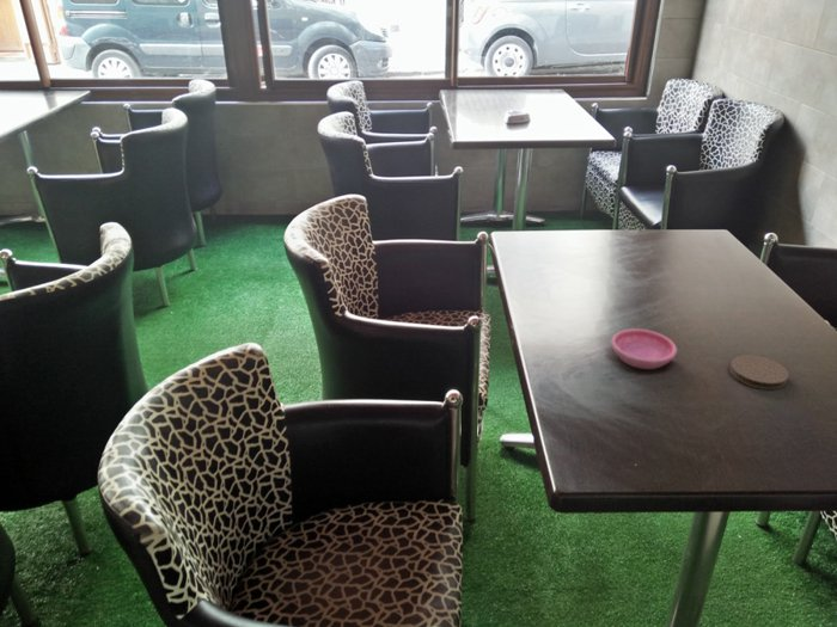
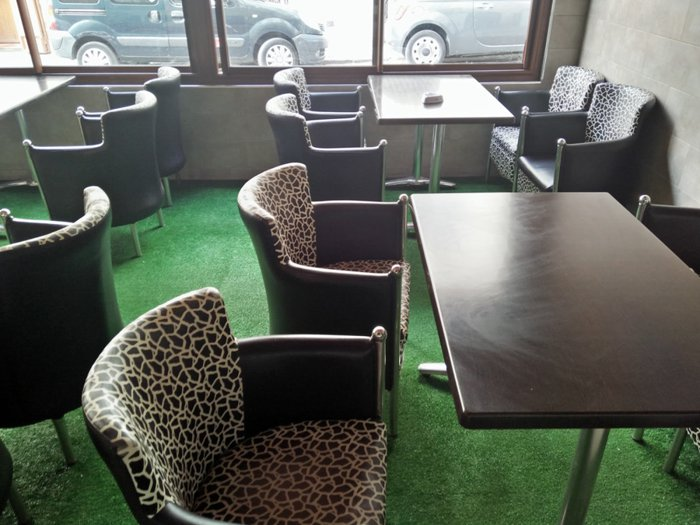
- saucer [610,327,678,370]
- coaster [728,354,789,391]
